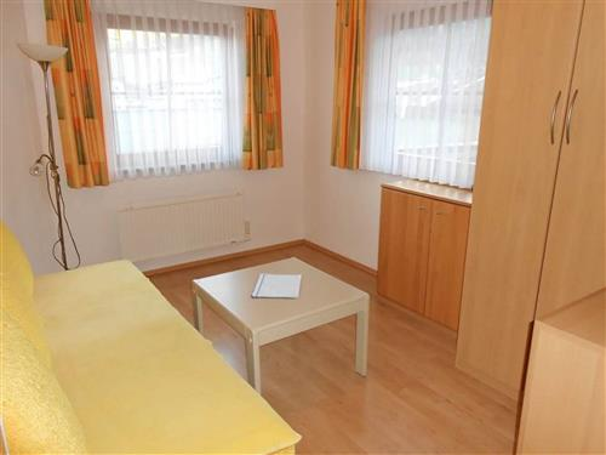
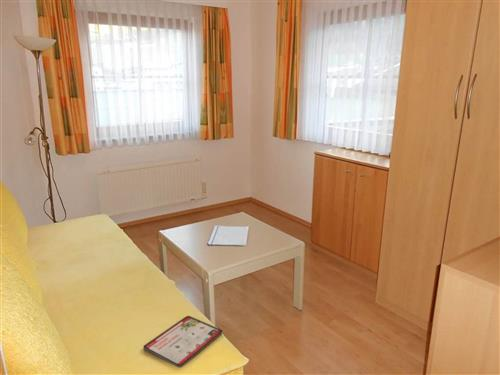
+ tablet [143,315,224,369]
